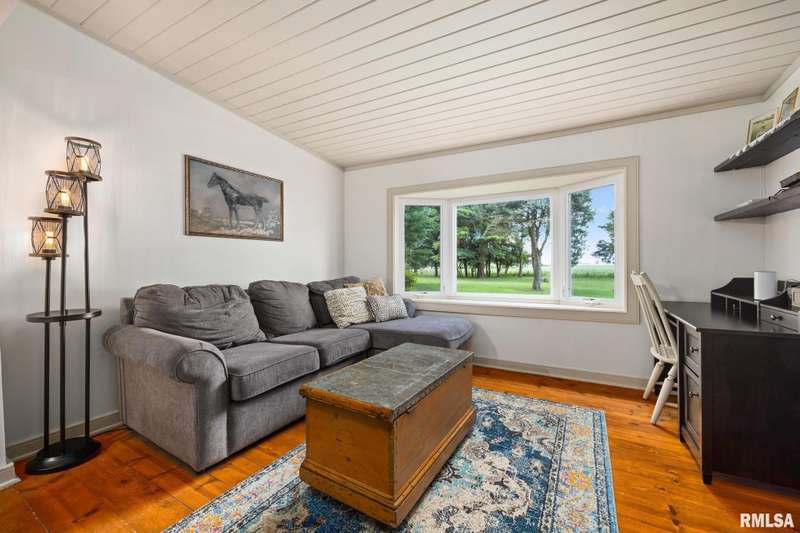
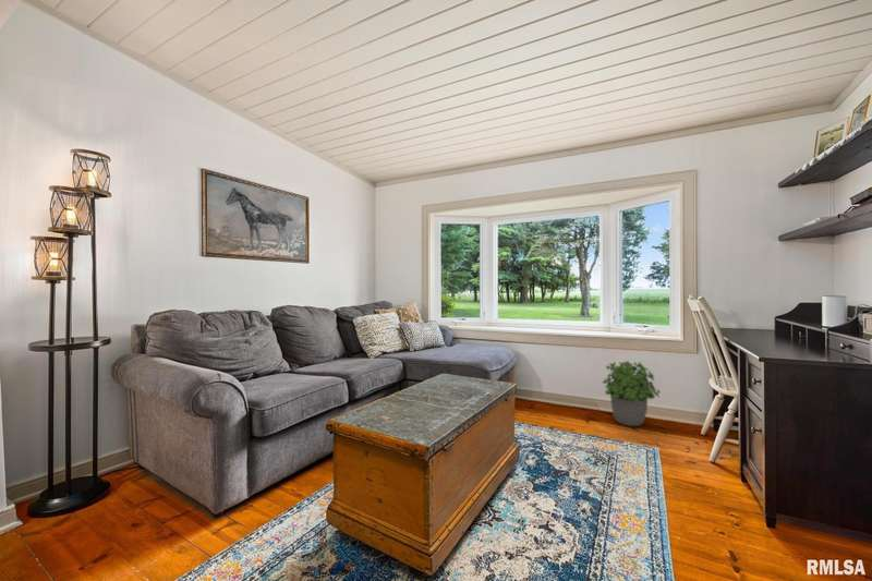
+ potted plant [601,360,661,427]
